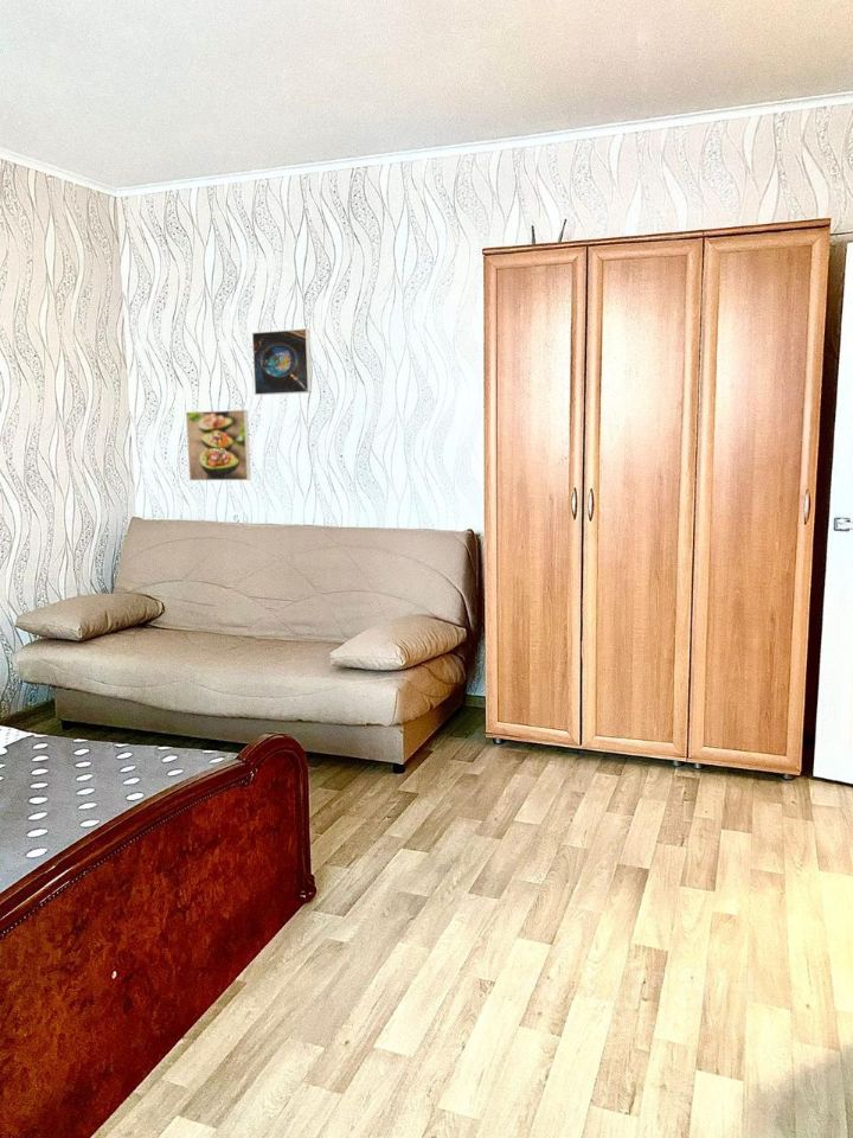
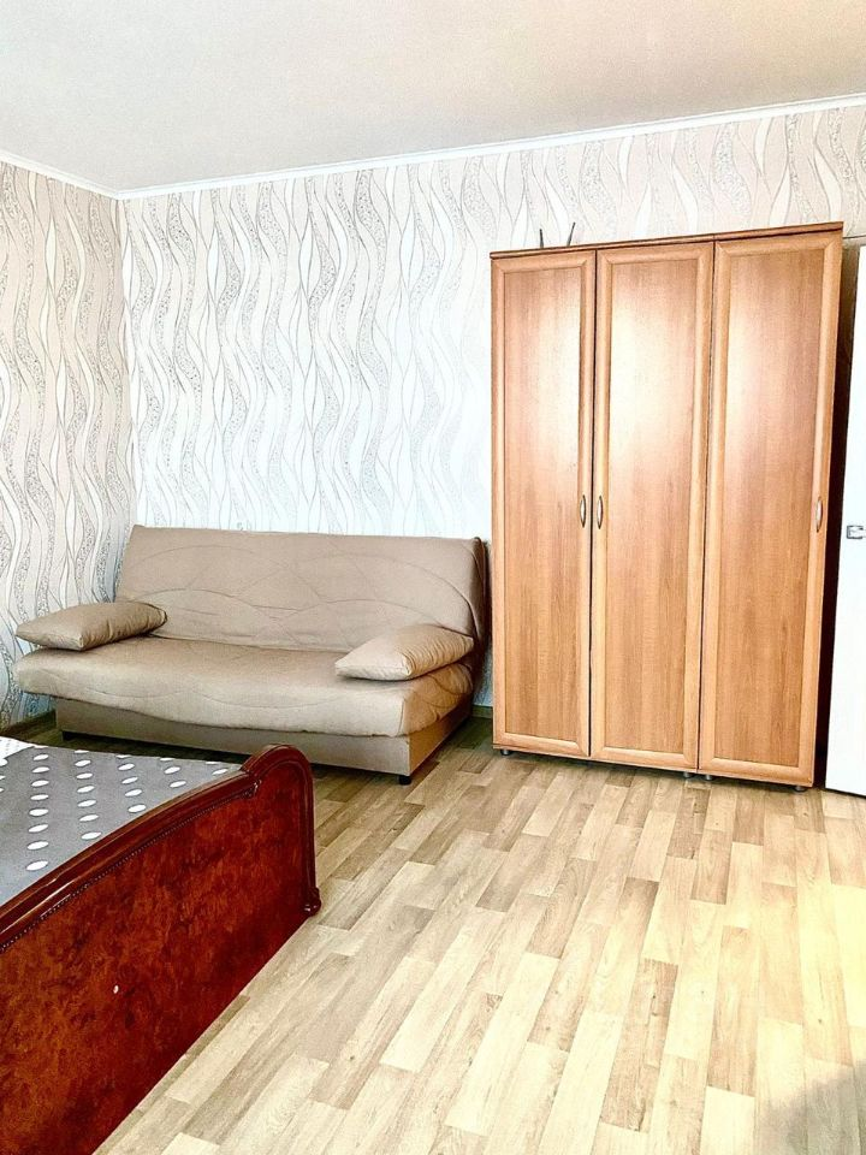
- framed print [251,327,313,396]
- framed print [185,409,252,481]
